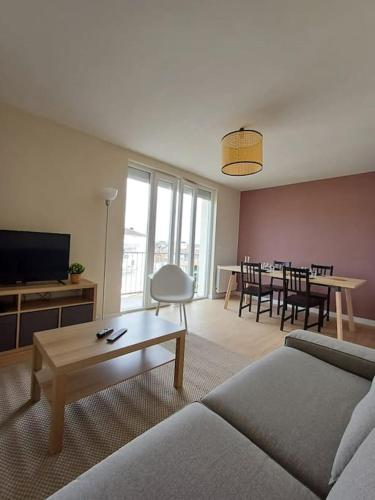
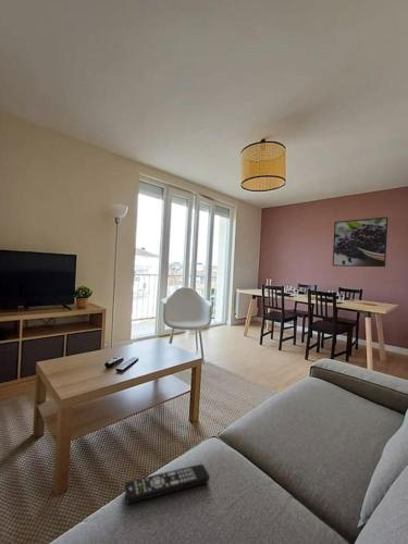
+ remote control [124,463,211,505]
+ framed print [332,217,388,268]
